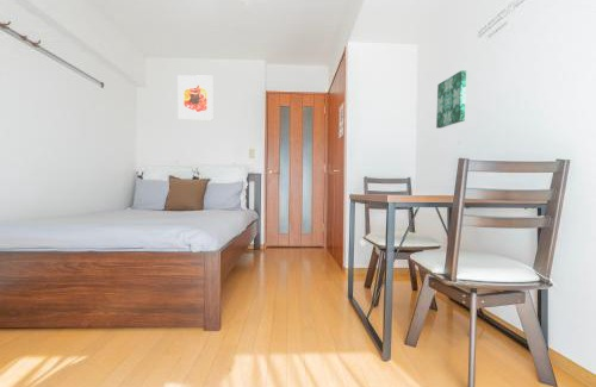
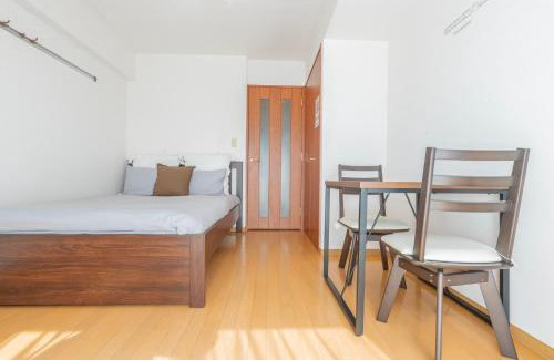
- wall art [435,69,467,130]
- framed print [176,74,215,121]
